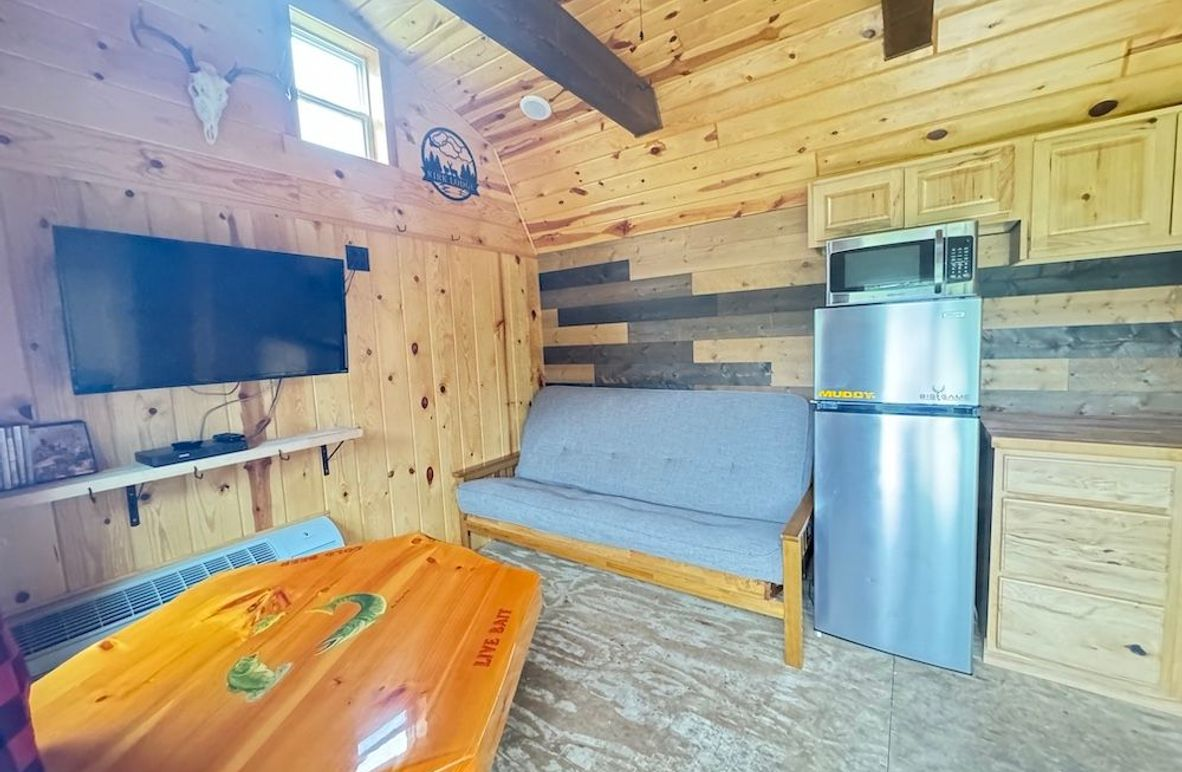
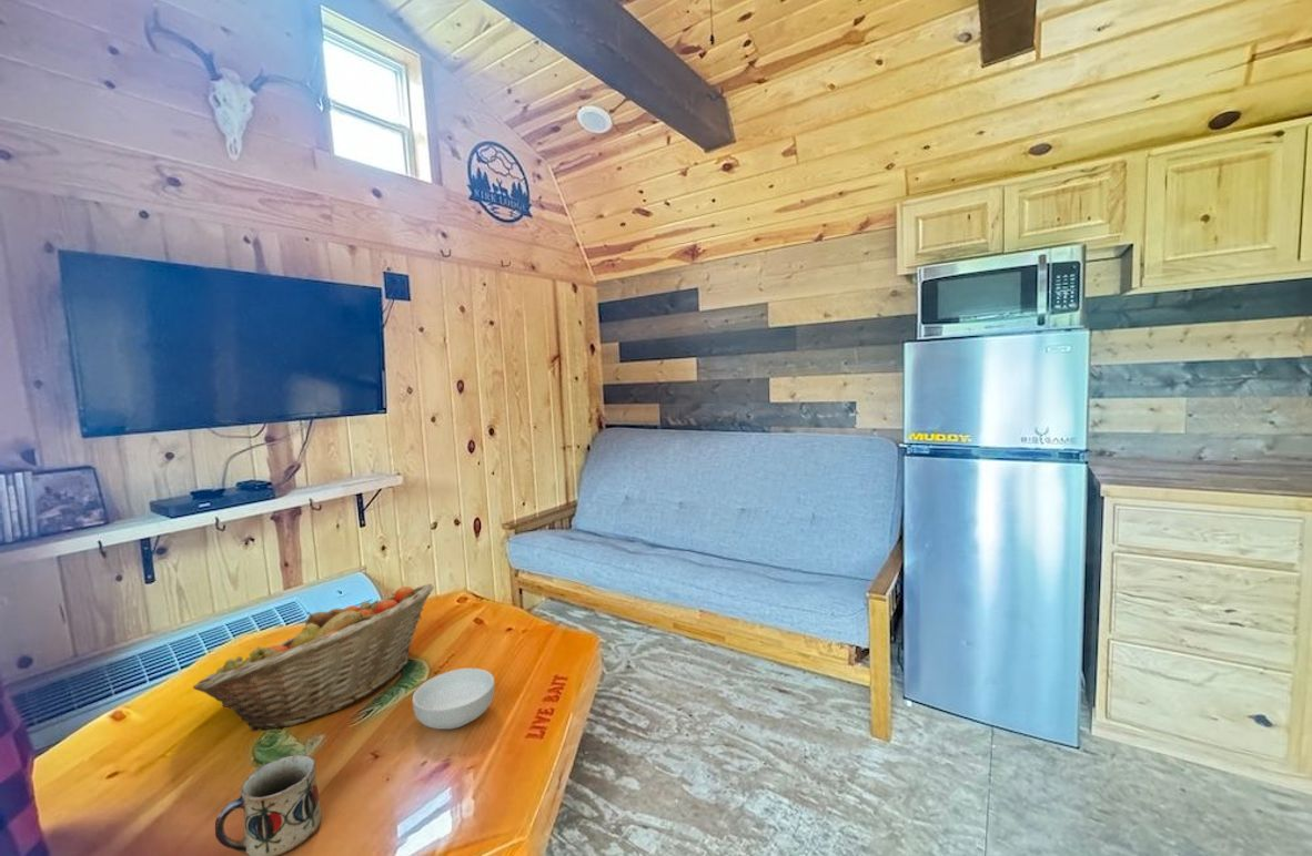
+ mug [214,754,323,856]
+ fruit basket [192,583,435,733]
+ cereal bowl [412,668,496,731]
